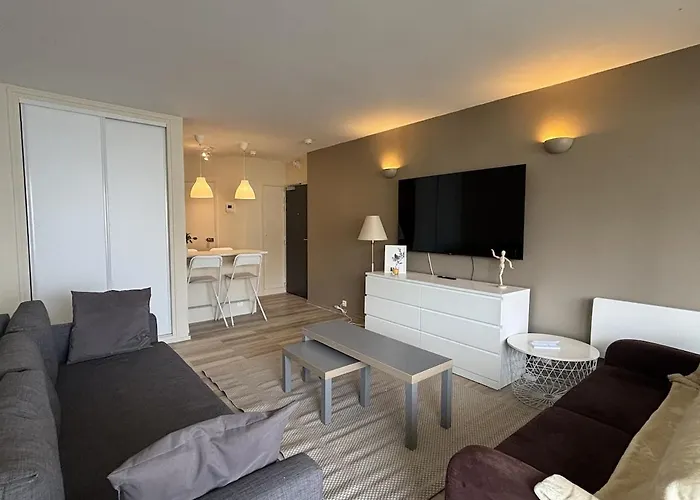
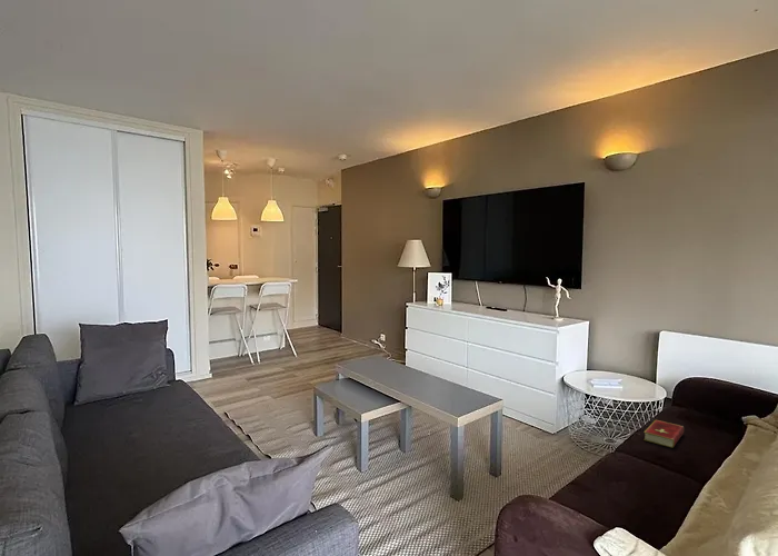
+ hardcover book [642,419,685,449]
